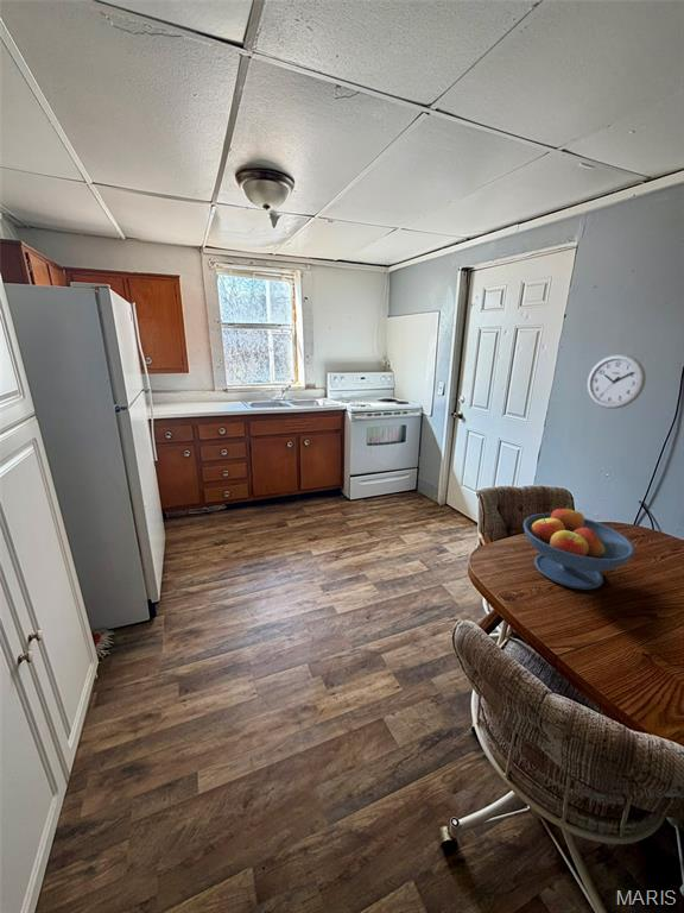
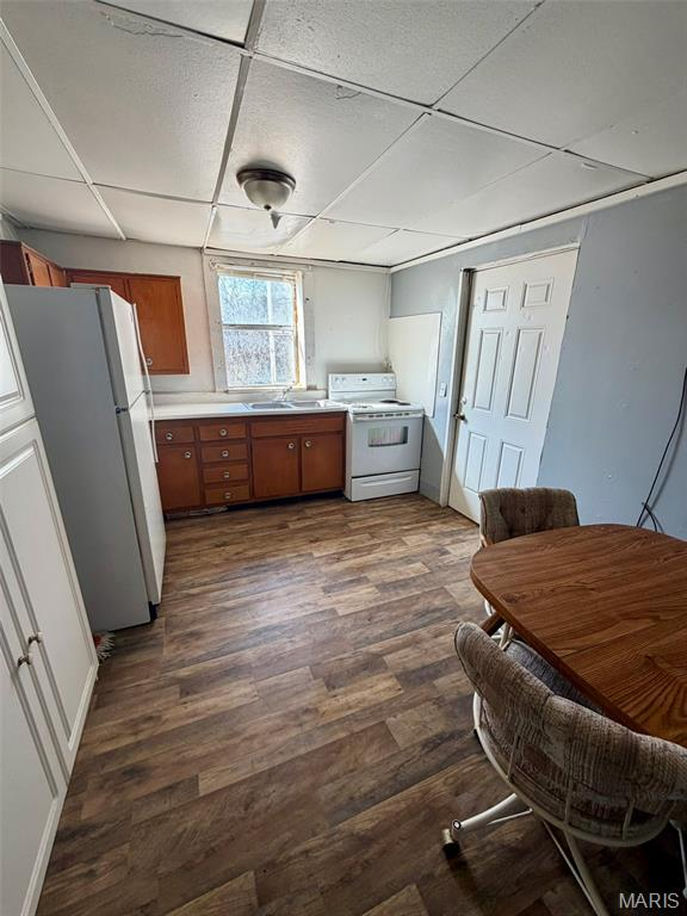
- fruit bowl [522,504,635,591]
- wall clock [587,353,647,410]
